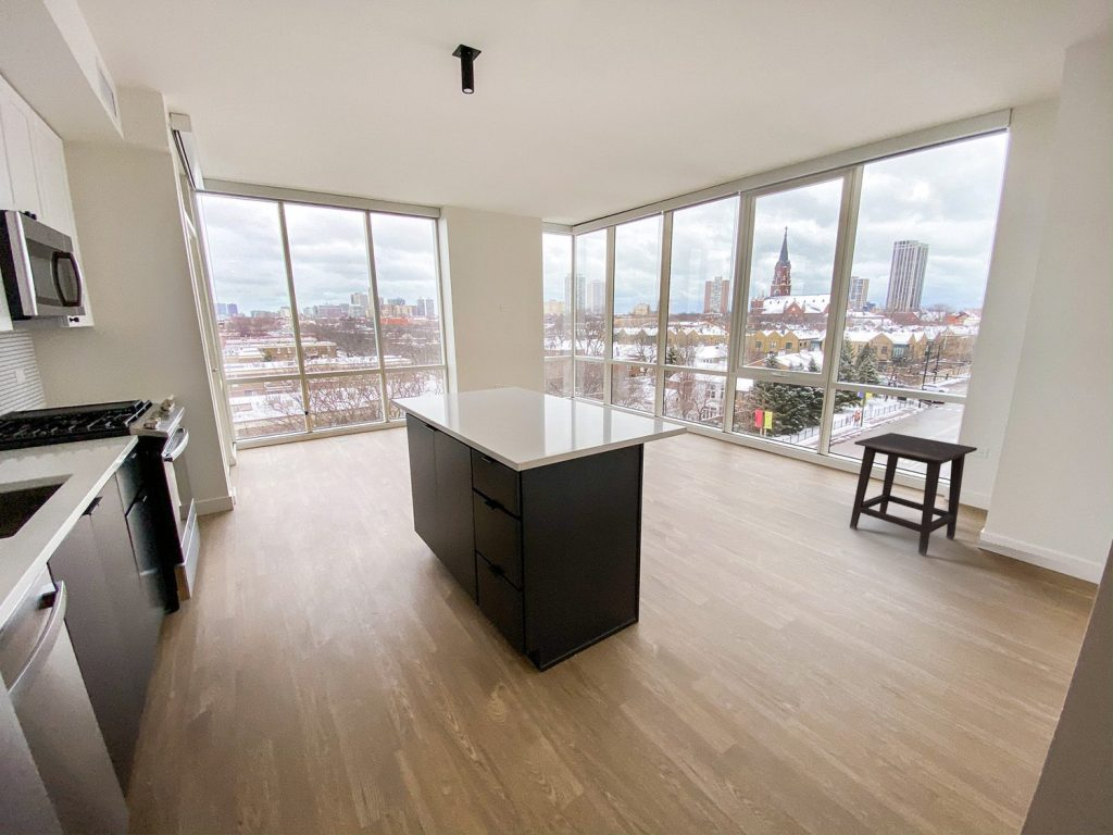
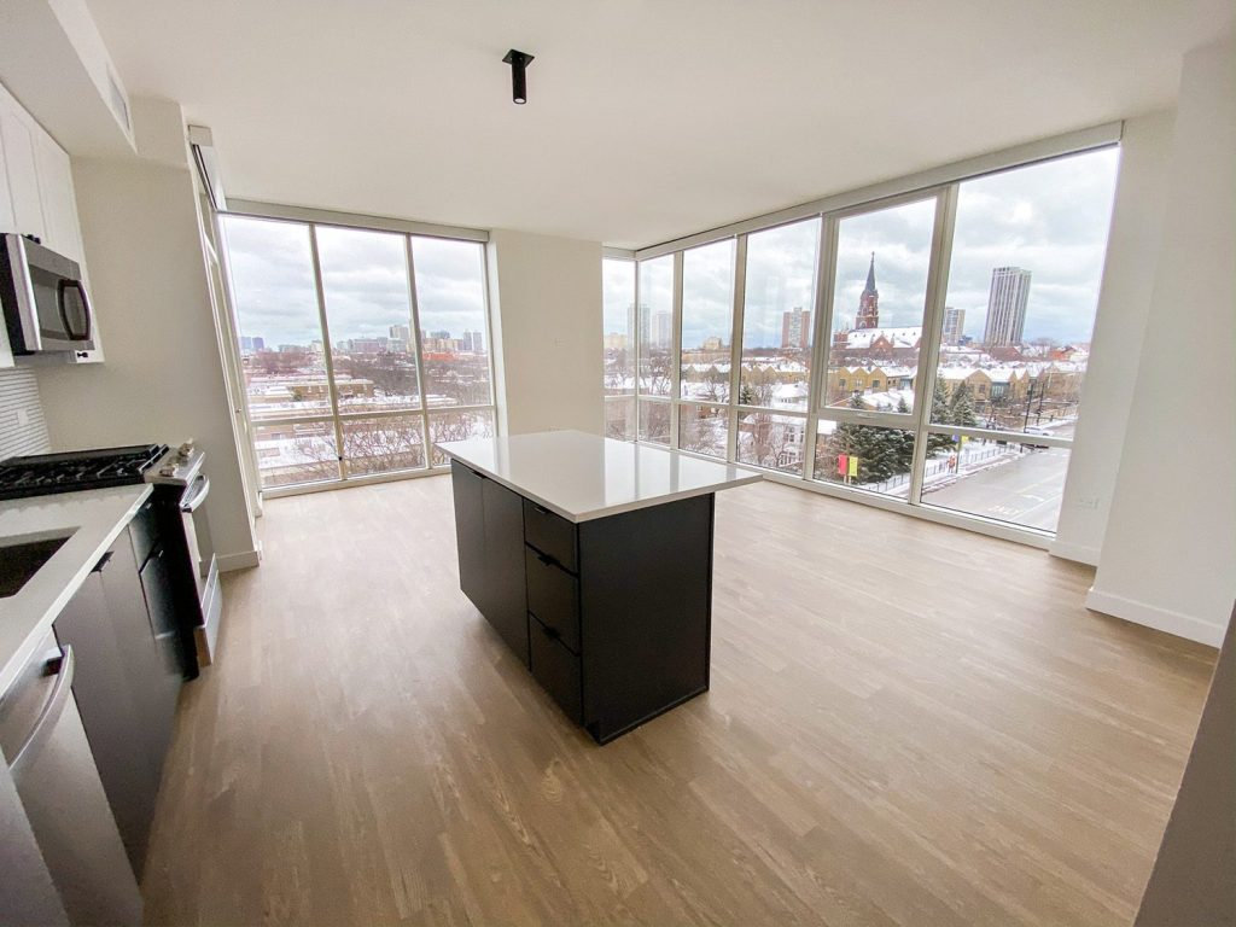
- side table [849,432,978,556]
